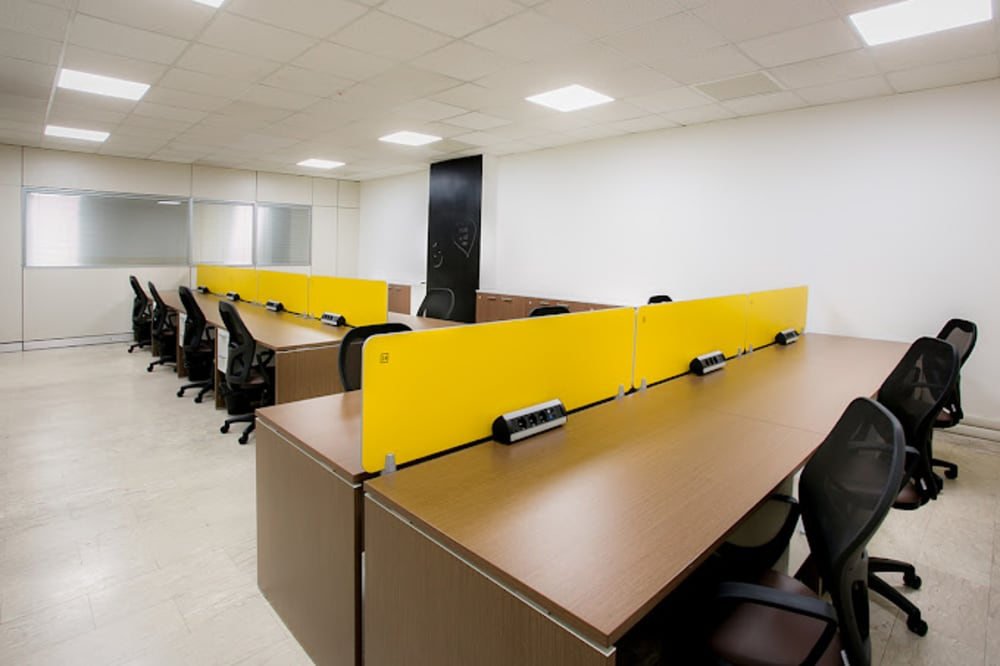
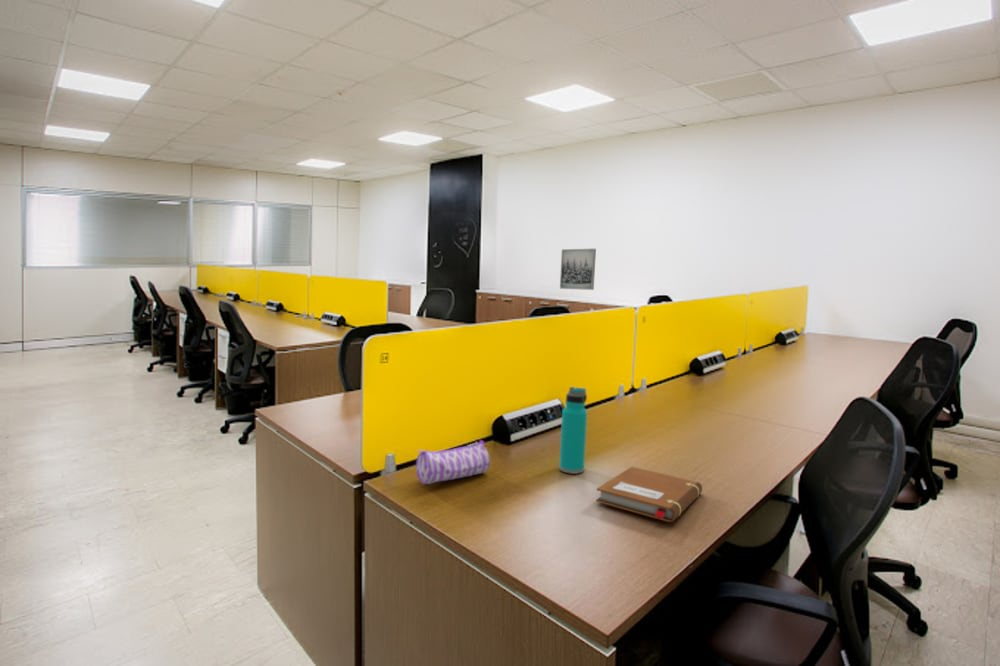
+ notebook [595,466,703,523]
+ wall art [559,248,597,291]
+ water bottle [558,386,588,475]
+ pencil case [415,440,491,485]
